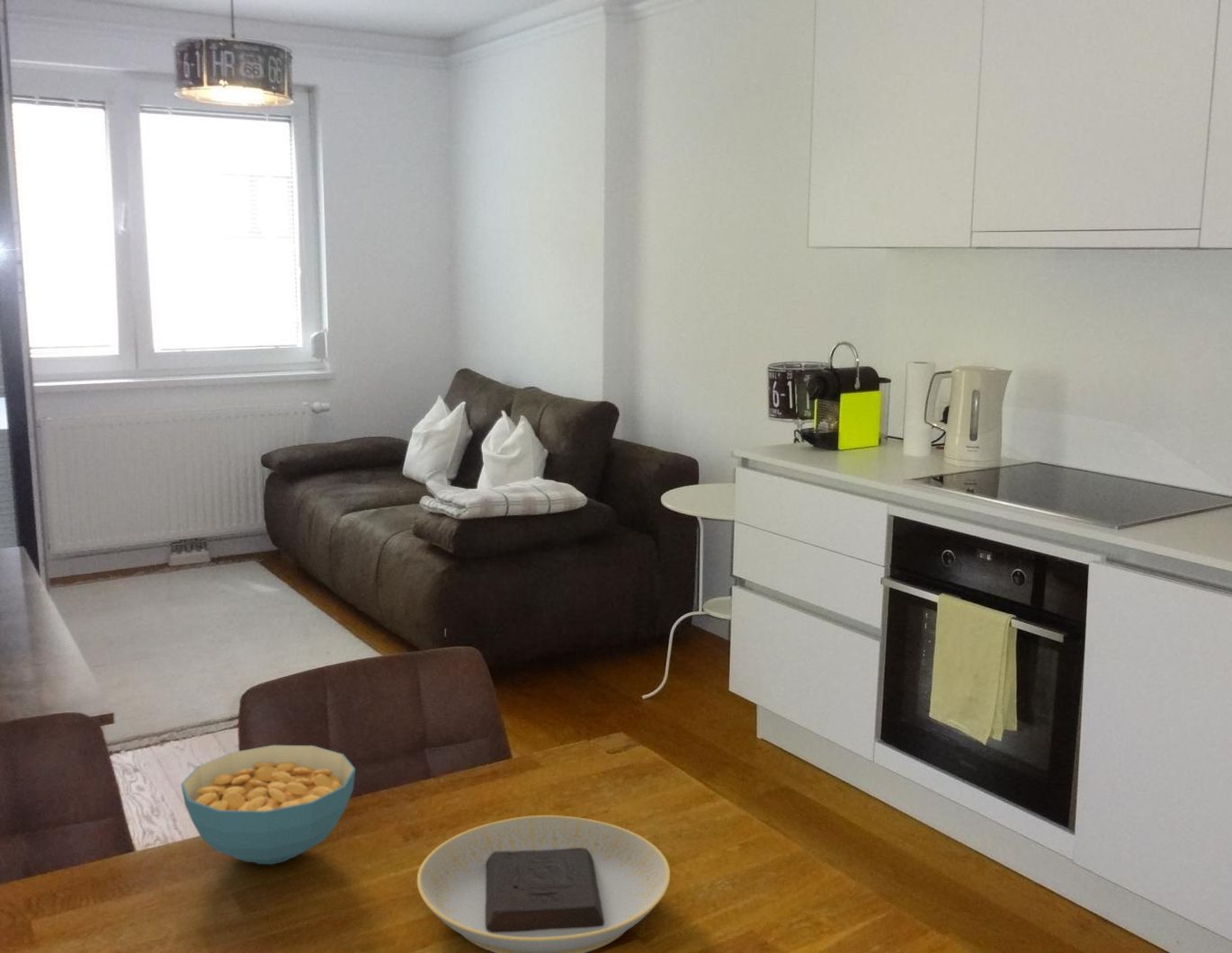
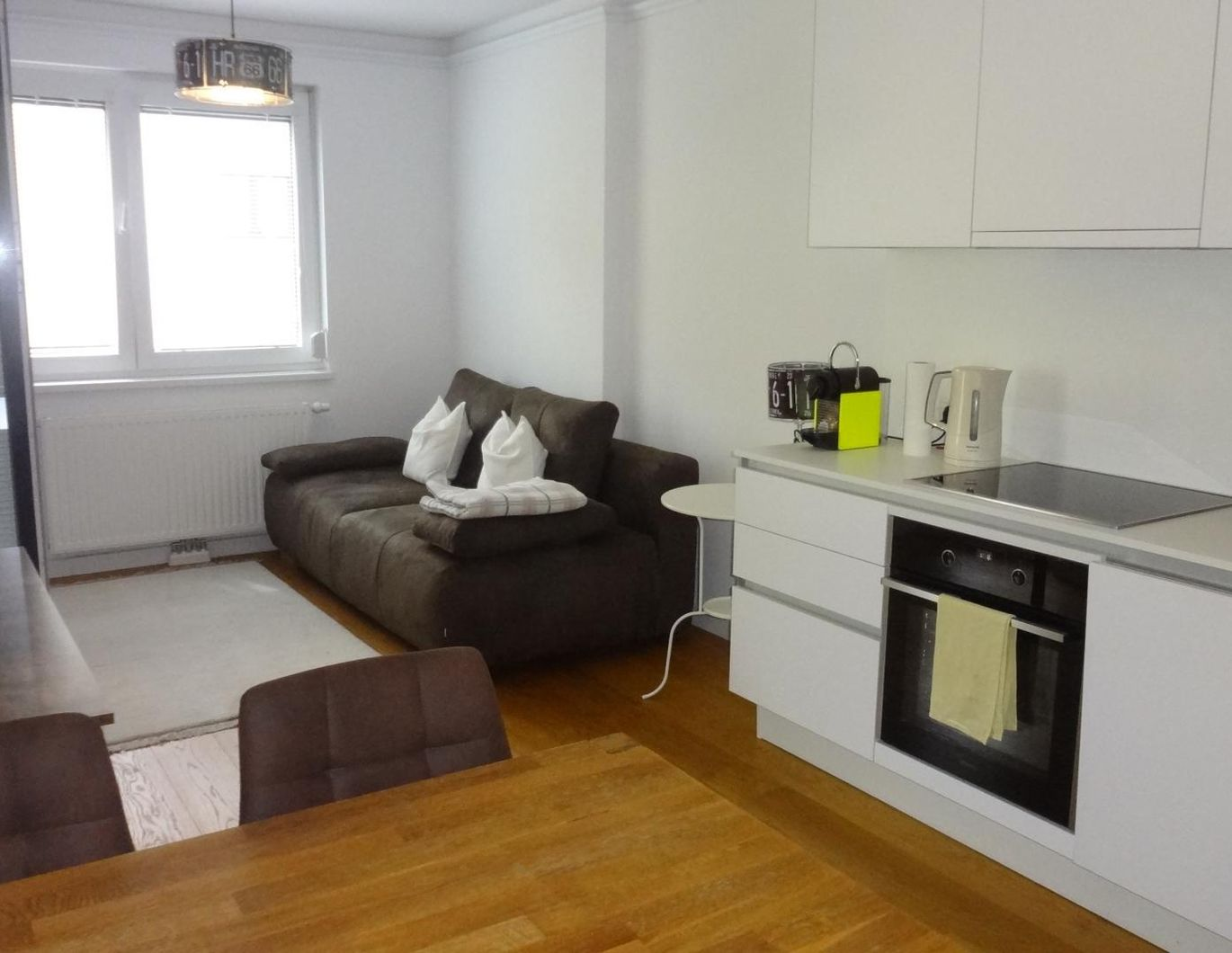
- plate [416,815,671,953]
- cereal bowl [180,744,356,865]
